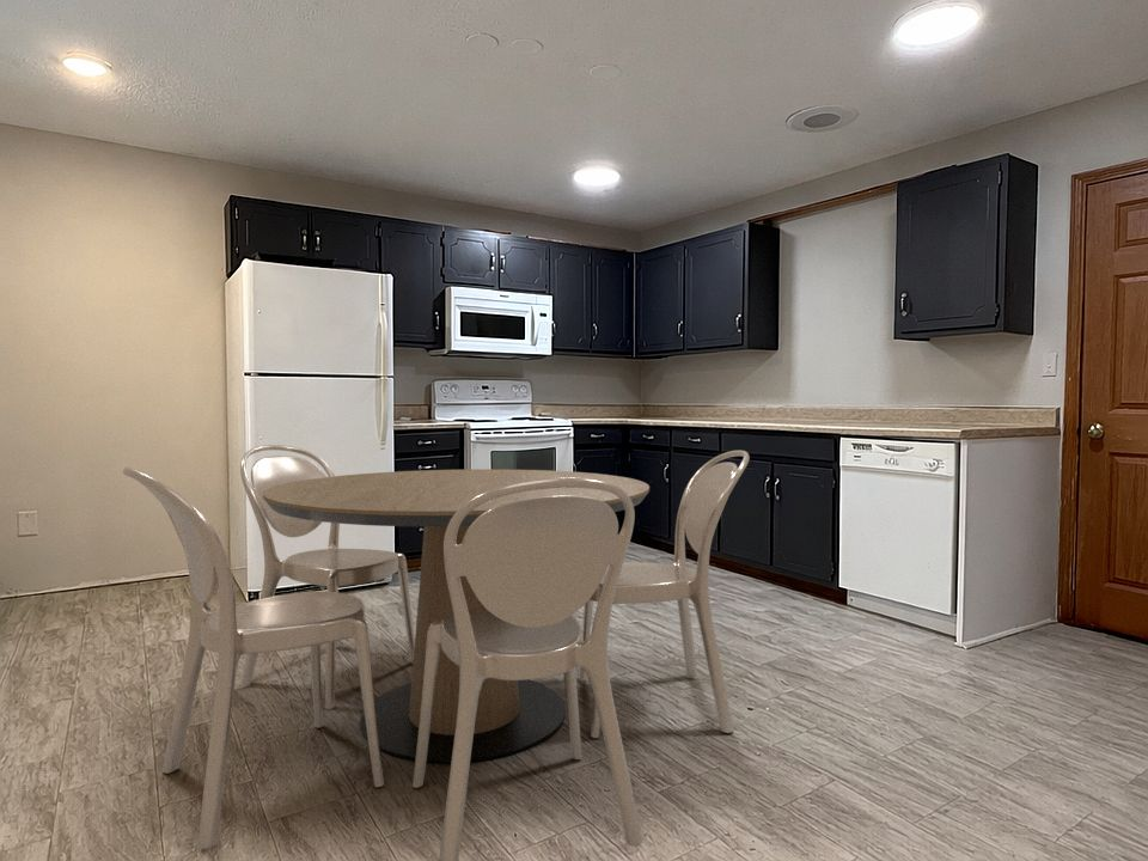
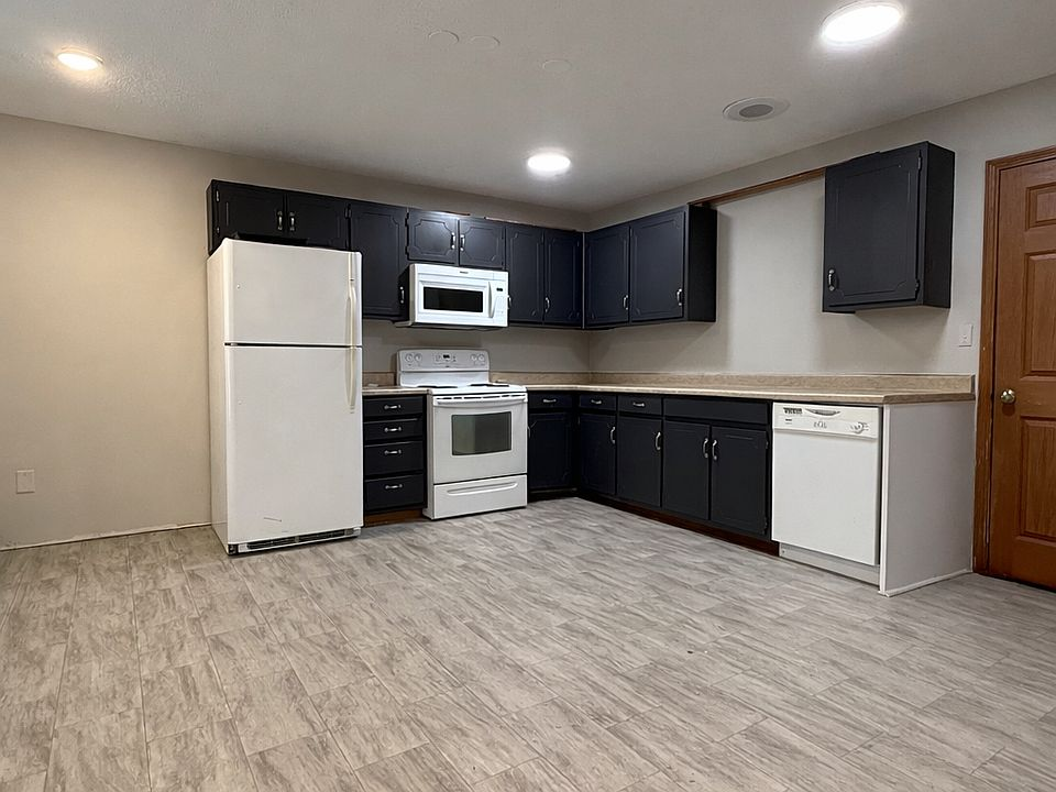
- dining table [122,444,751,861]
